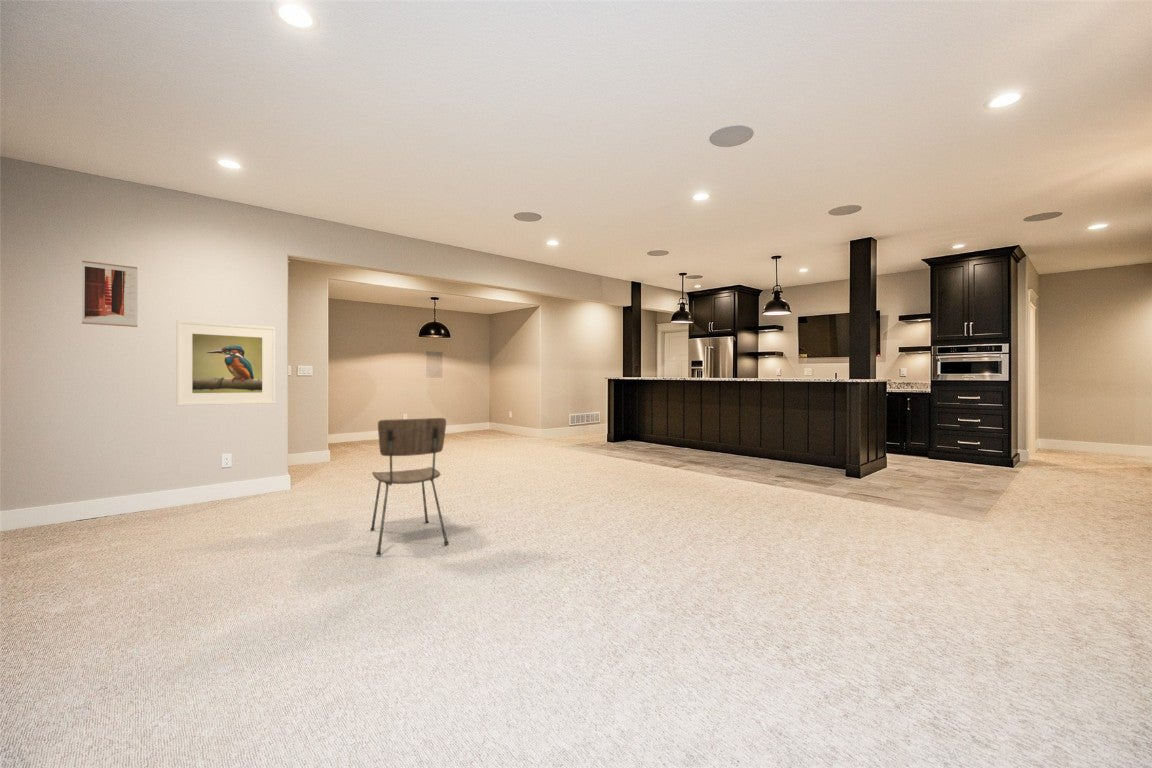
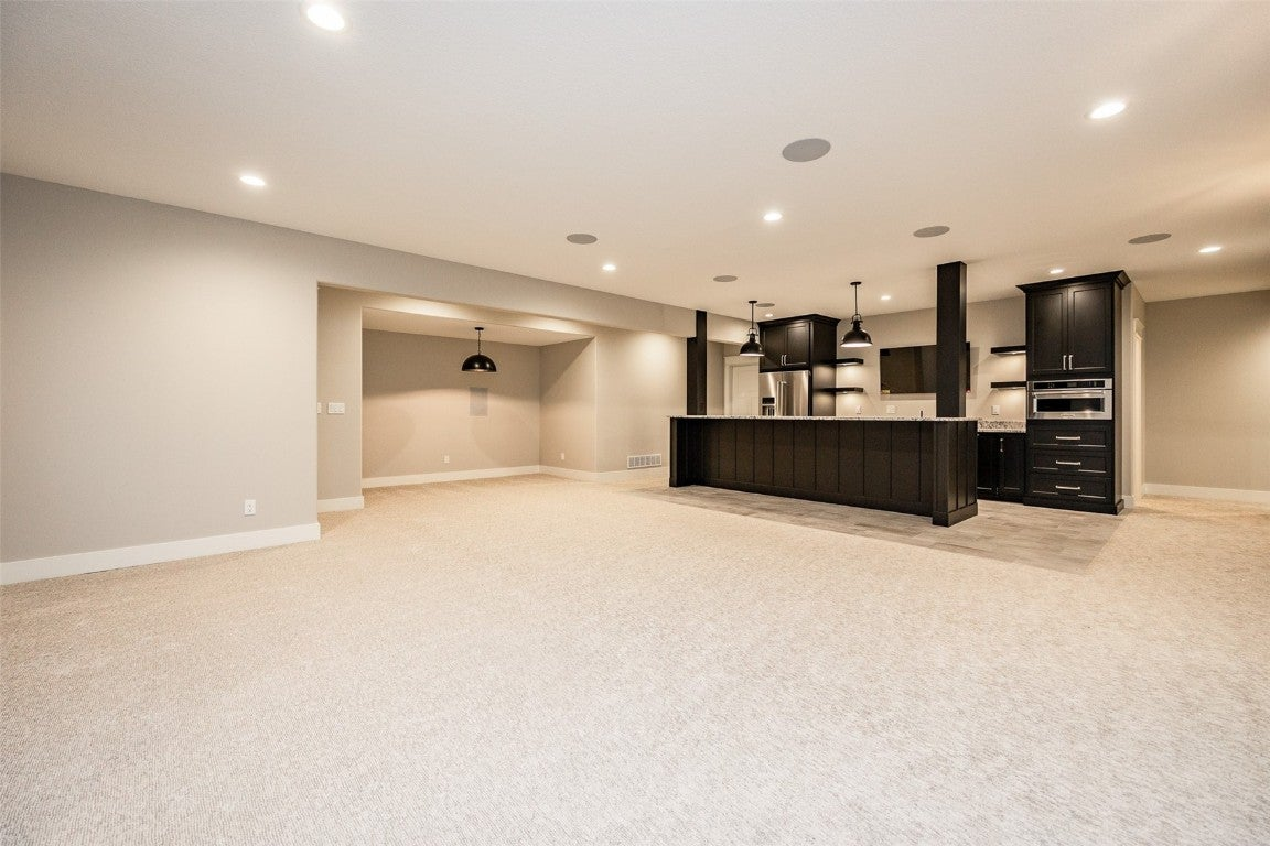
- wall art [81,260,138,328]
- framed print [175,319,276,407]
- dining chair [369,417,450,556]
